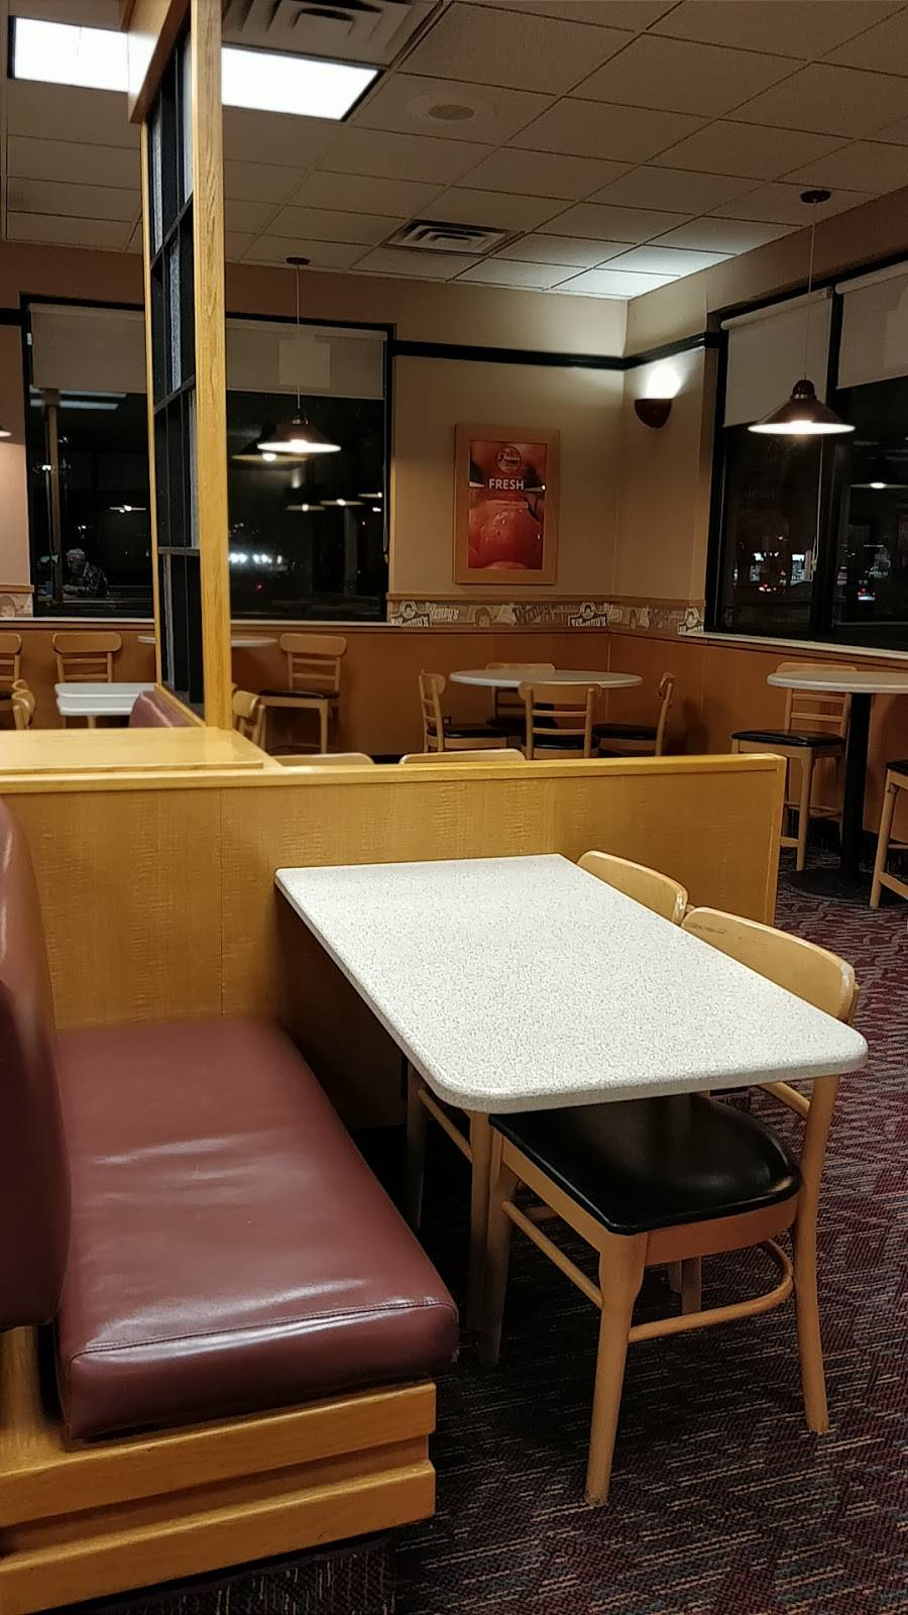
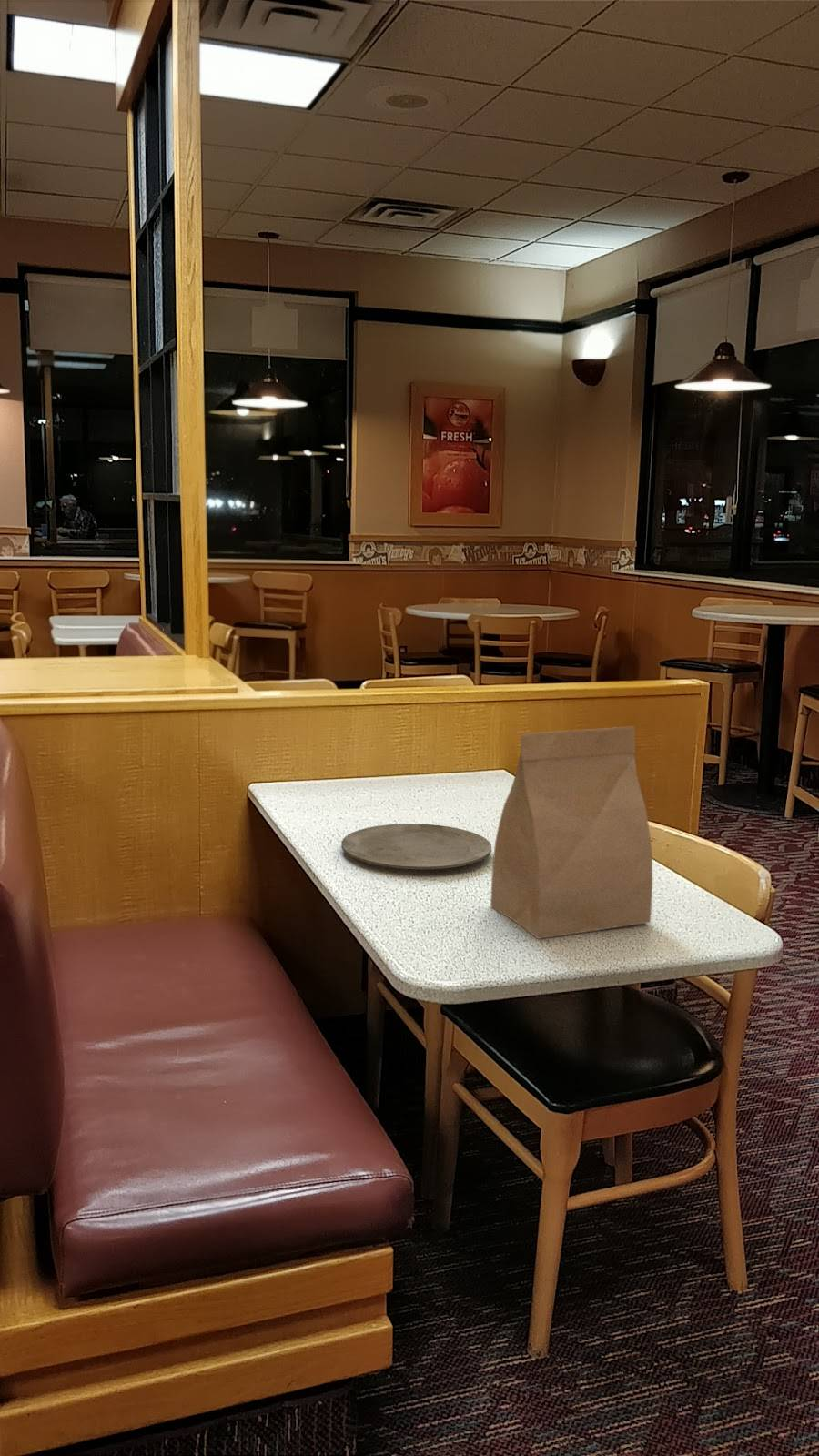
+ paper bag [490,725,653,940]
+ plate [340,823,492,870]
